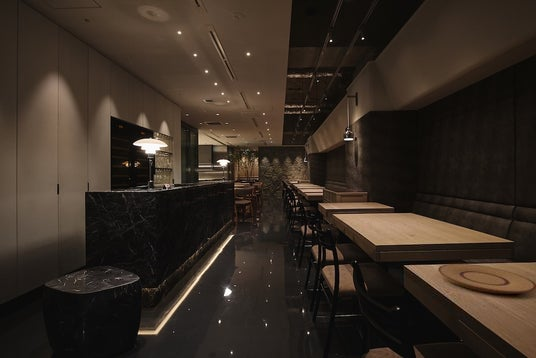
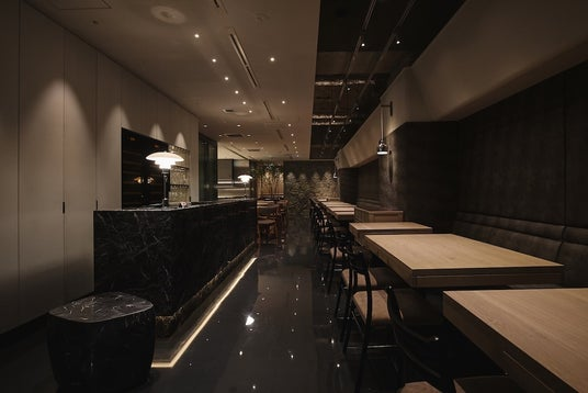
- plate [437,263,536,295]
